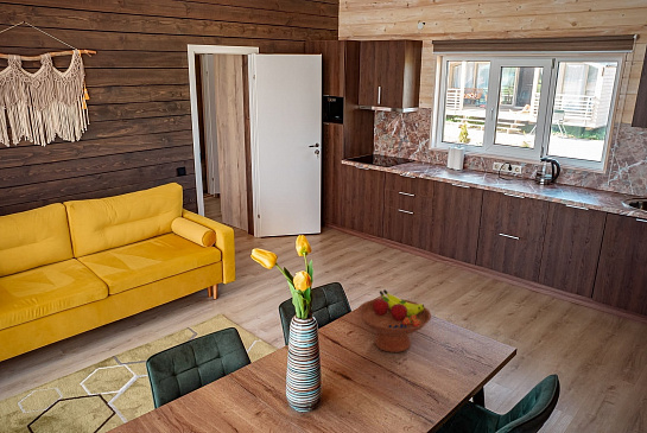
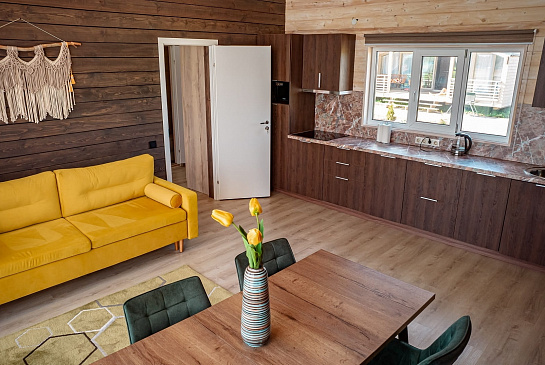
- fruit bowl [356,288,432,354]
